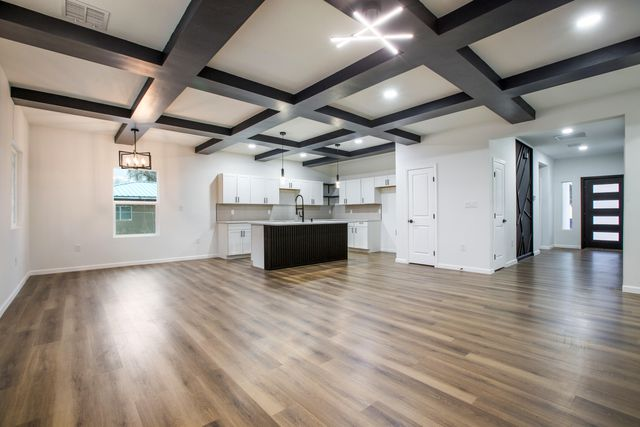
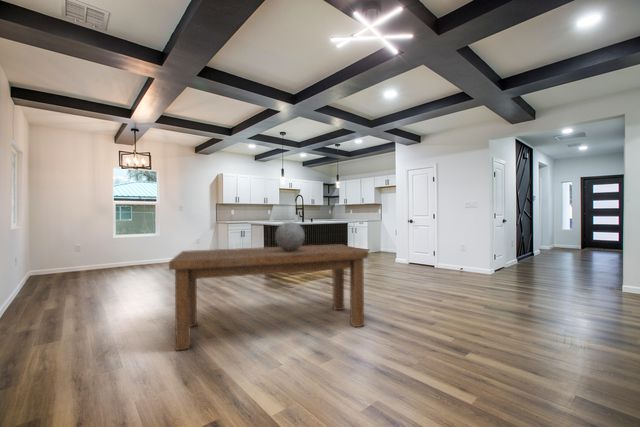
+ decorative sphere [274,221,306,251]
+ dining table [168,243,369,352]
